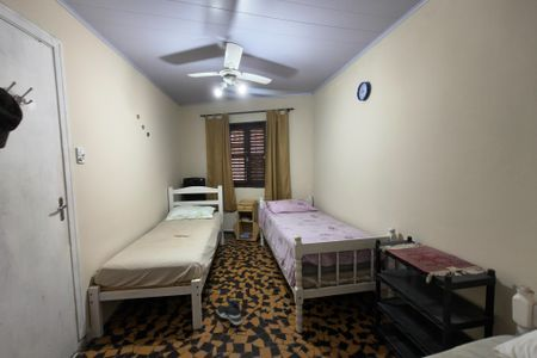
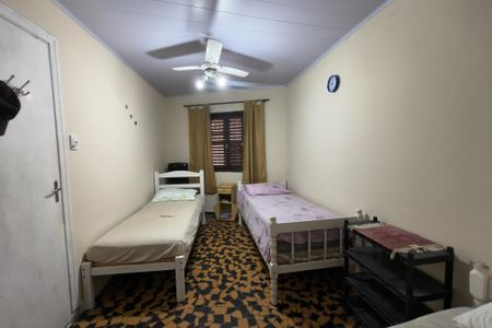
- sneaker [216,300,243,326]
